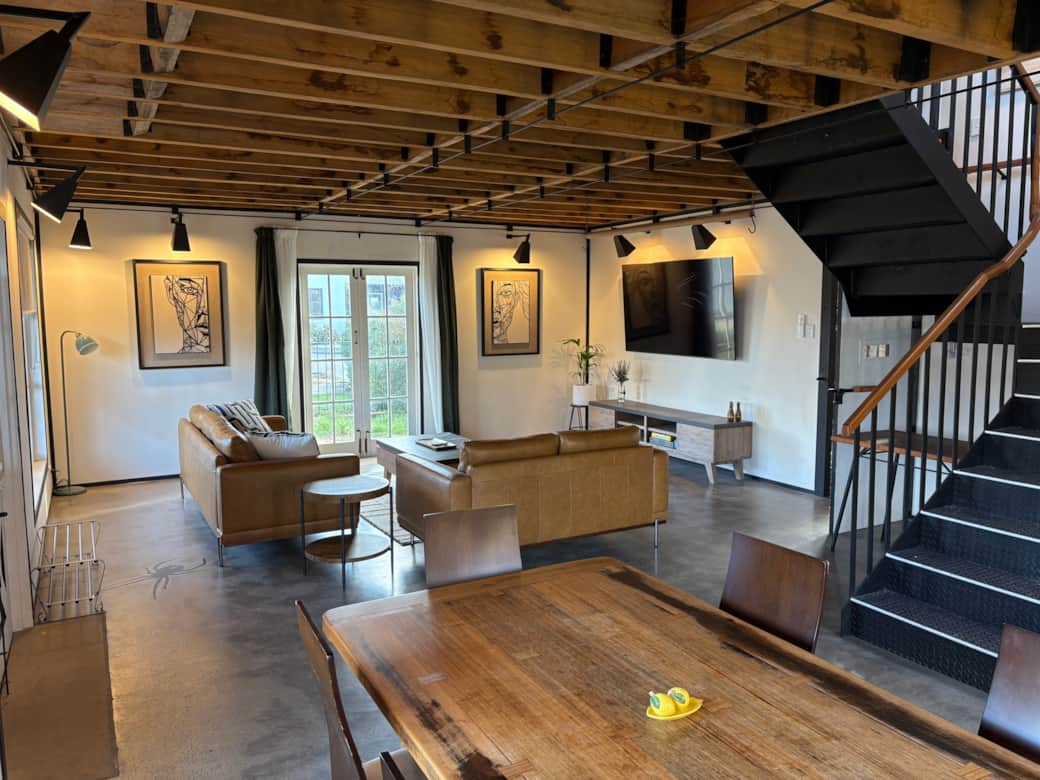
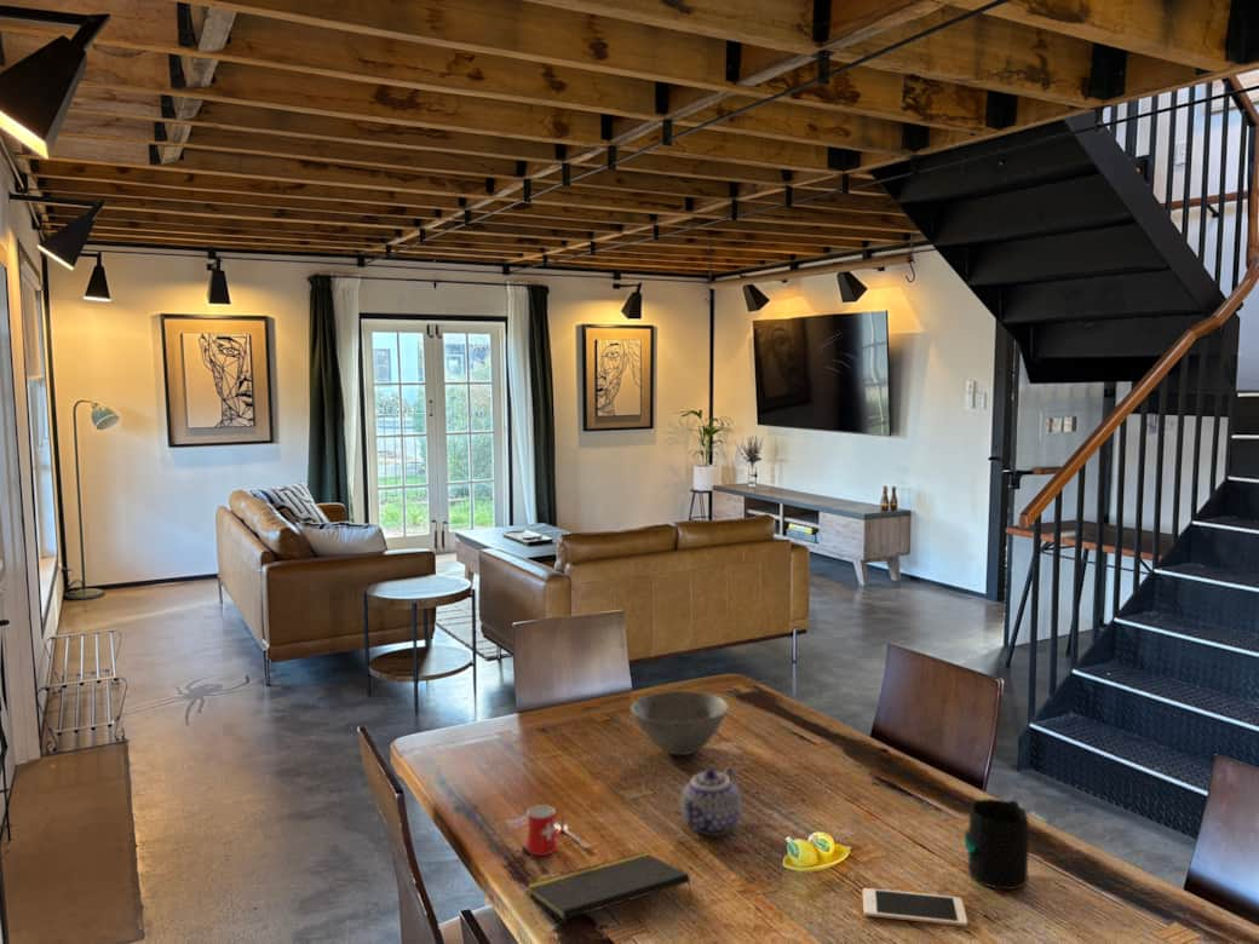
+ mug [964,798,1030,891]
+ bowl [630,690,730,756]
+ notepad [525,851,694,921]
+ mug [524,804,591,857]
+ teapot [679,765,743,836]
+ cell phone [862,887,968,927]
